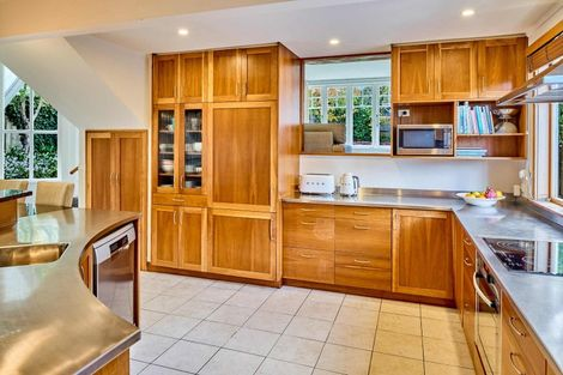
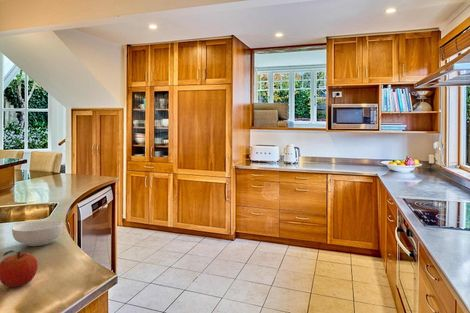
+ cereal bowl [11,220,64,247]
+ fruit [0,249,39,288]
